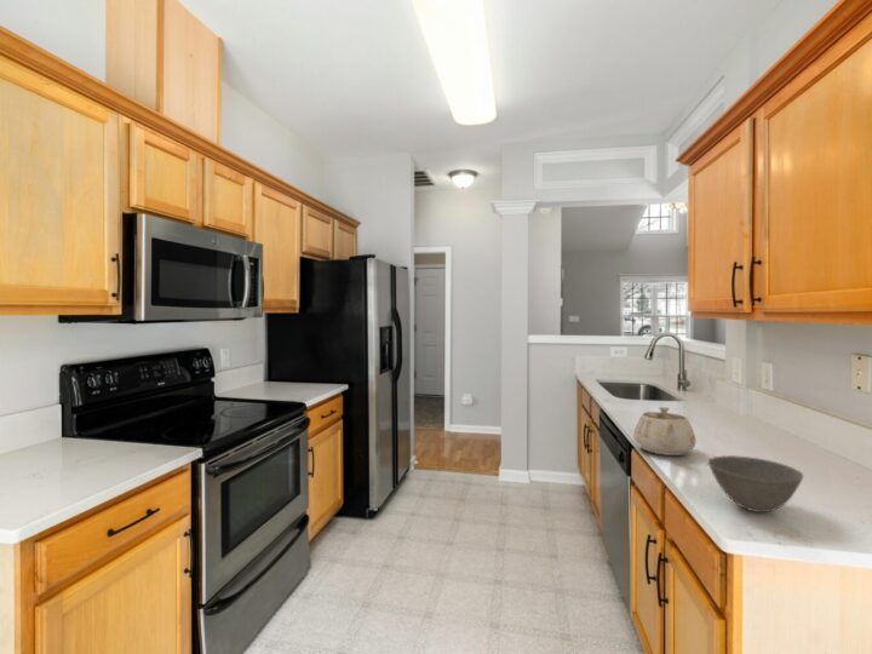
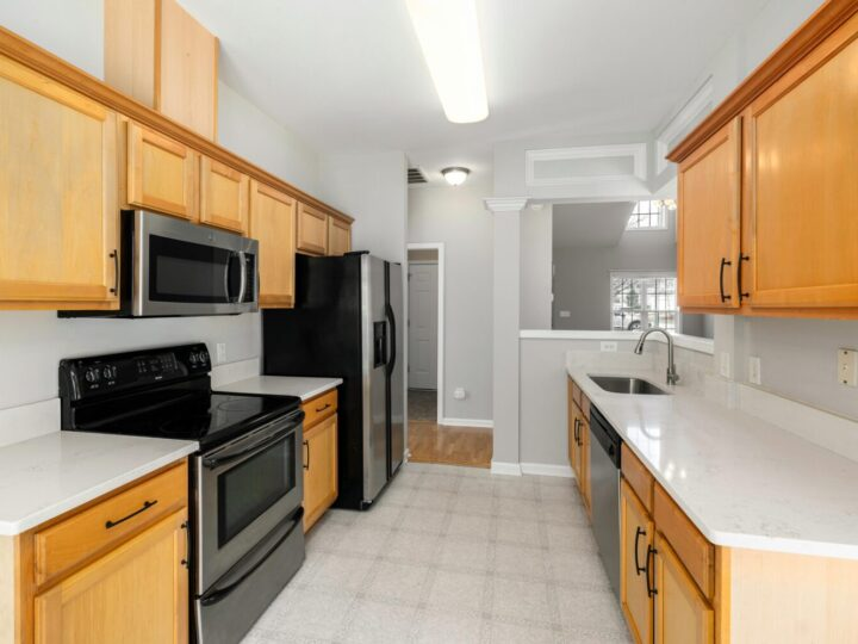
- teapot [632,406,696,457]
- bowl [706,454,804,514]
